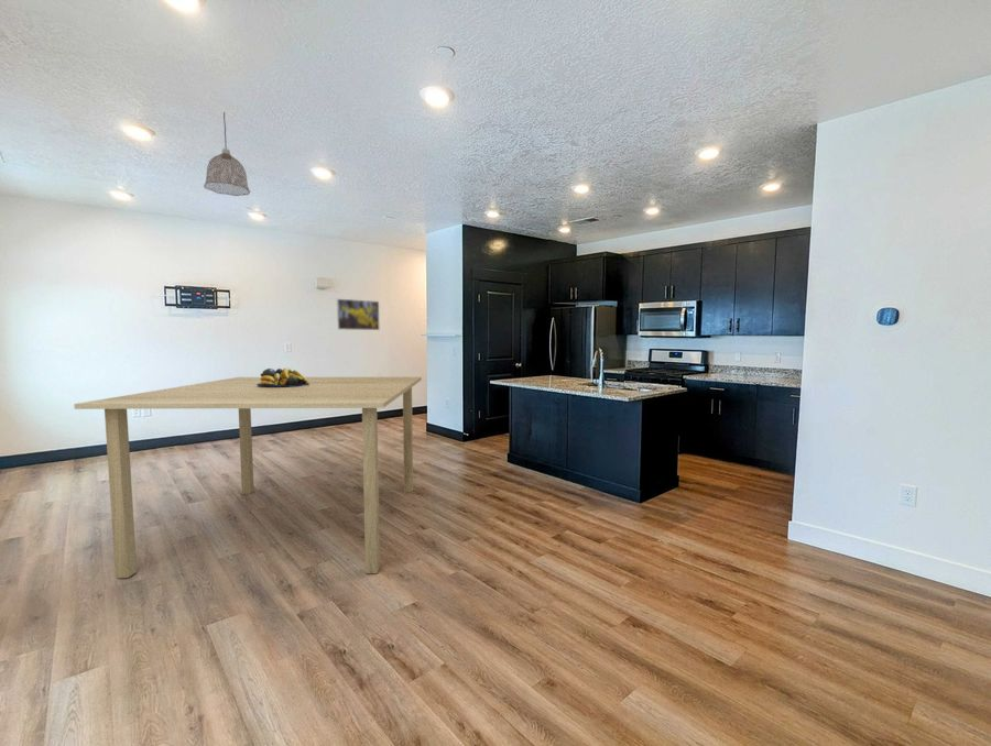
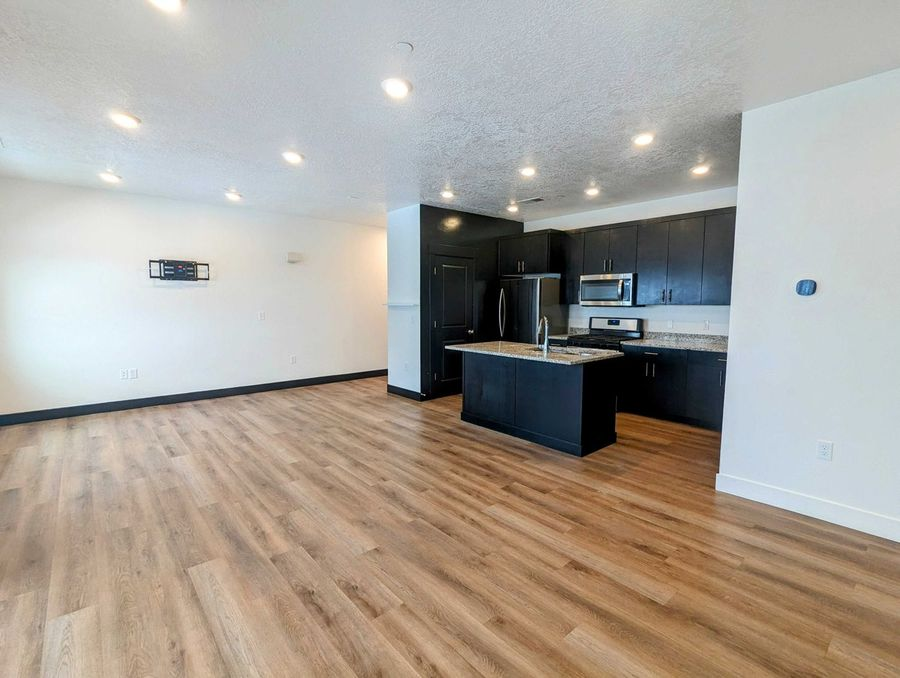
- pendant lamp [203,111,251,197]
- dining table [73,376,423,579]
- fruit bowl [257,366,308,387]
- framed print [336,298,381,331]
